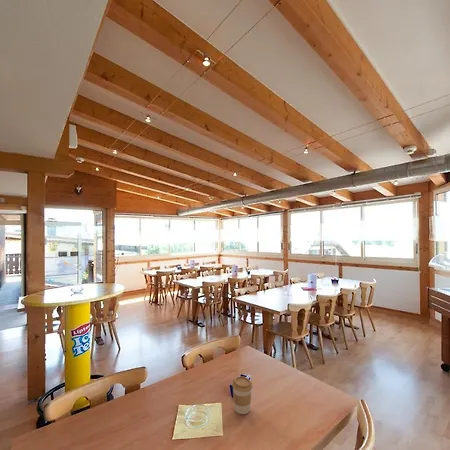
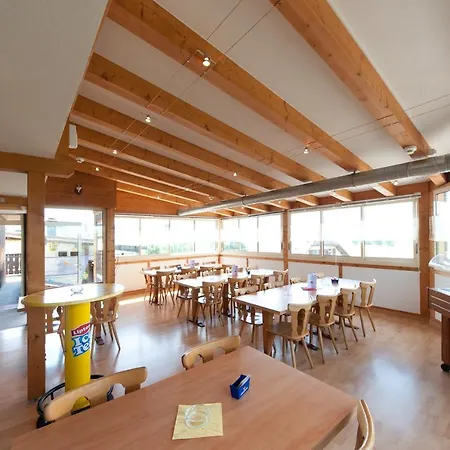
- coffee cup [231,375,254,415]
